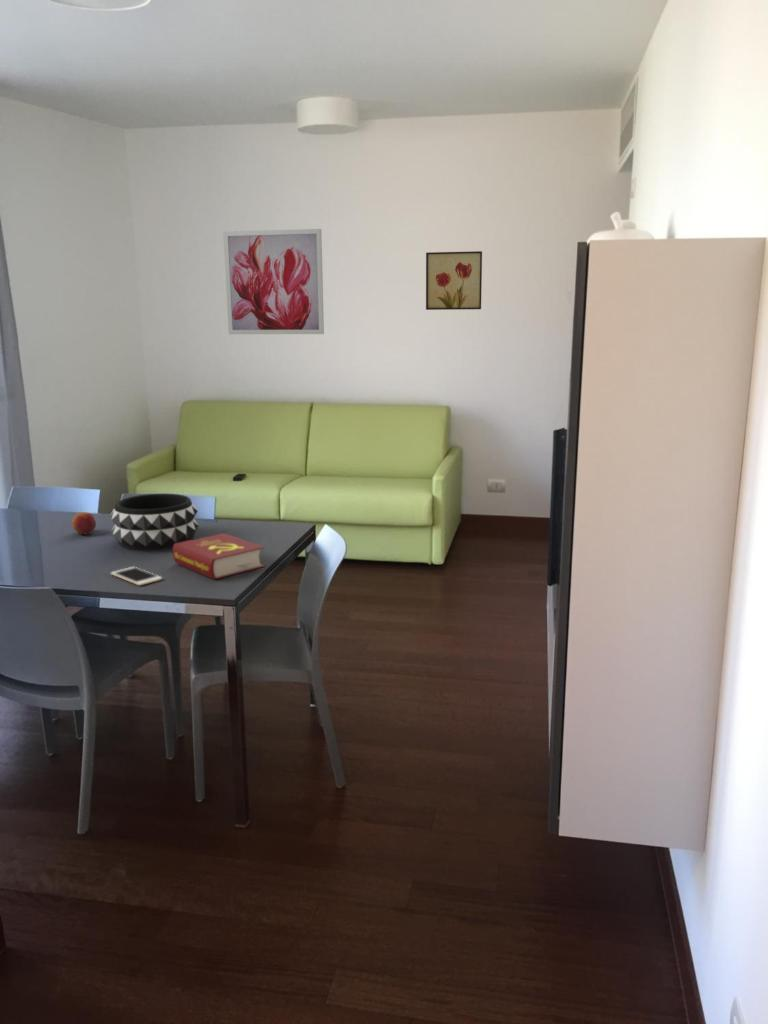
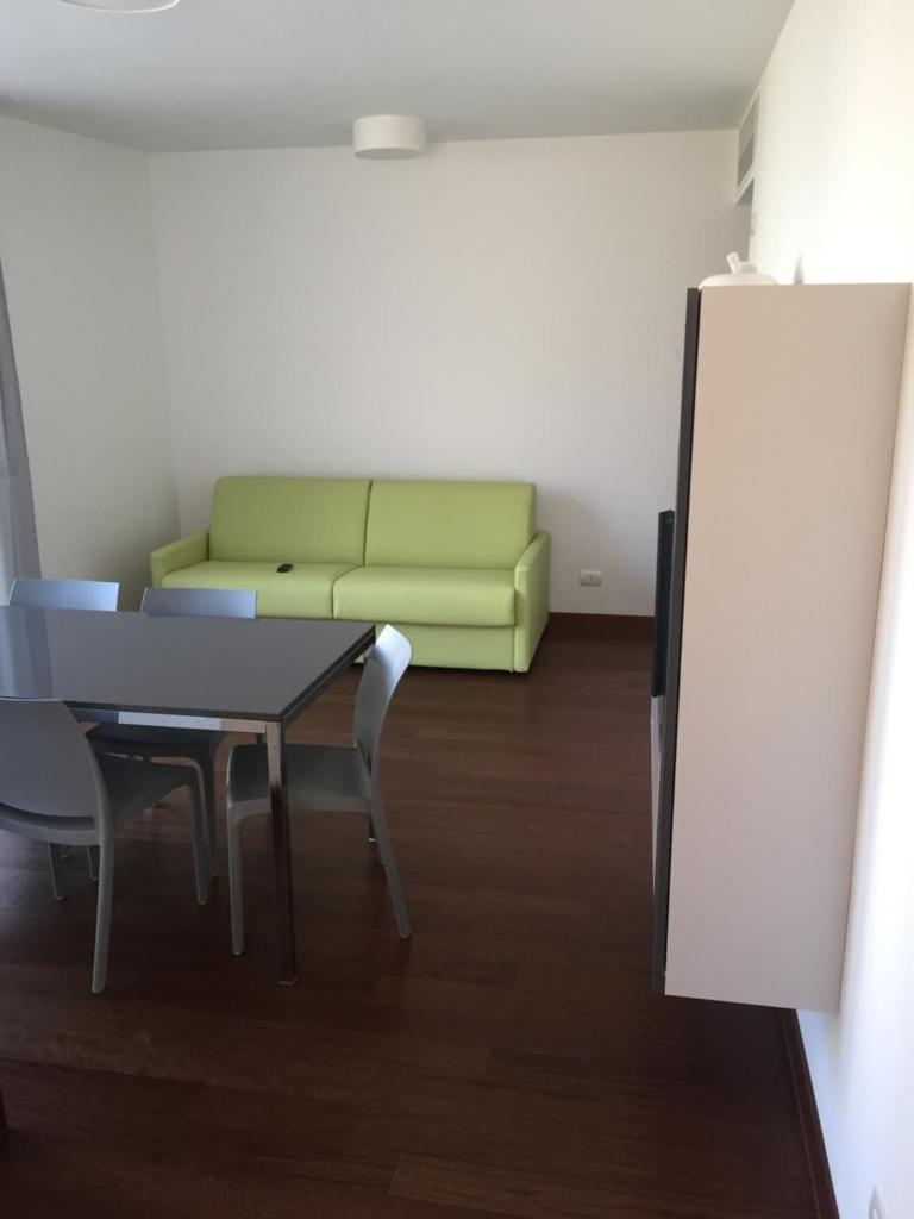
- cell phone [110,566,163,587]
- book [172,532,266,580]
- wall art [425,250,483,311]
- wall art [222,228,325,335]
- decorative bowl [109,493,200,551]
- fruit [71,511,97,535]
